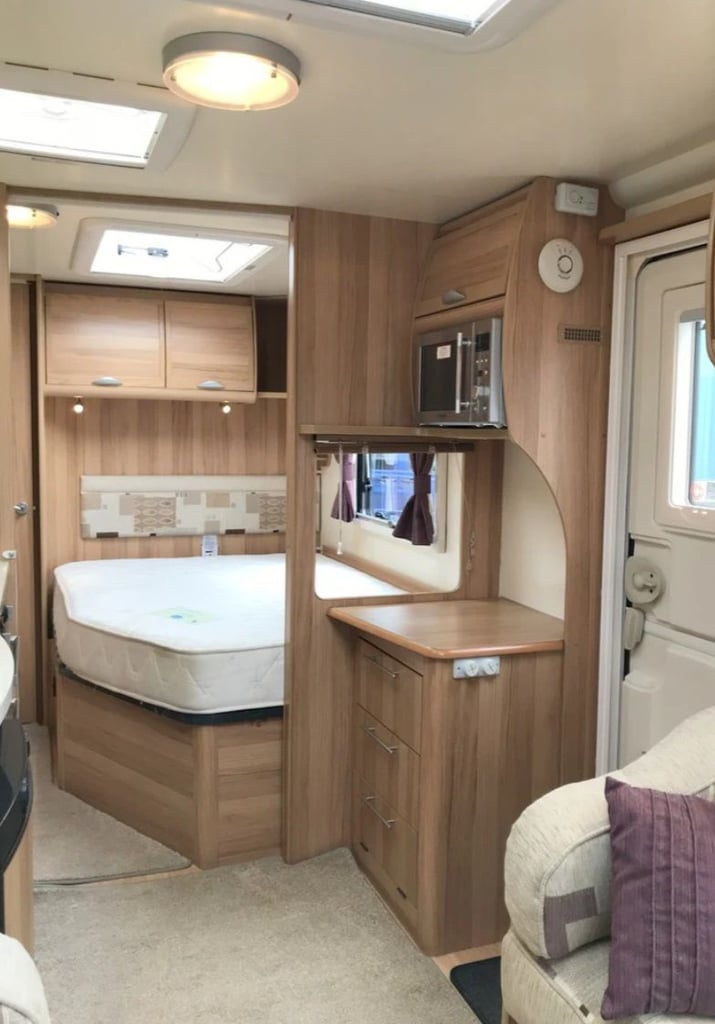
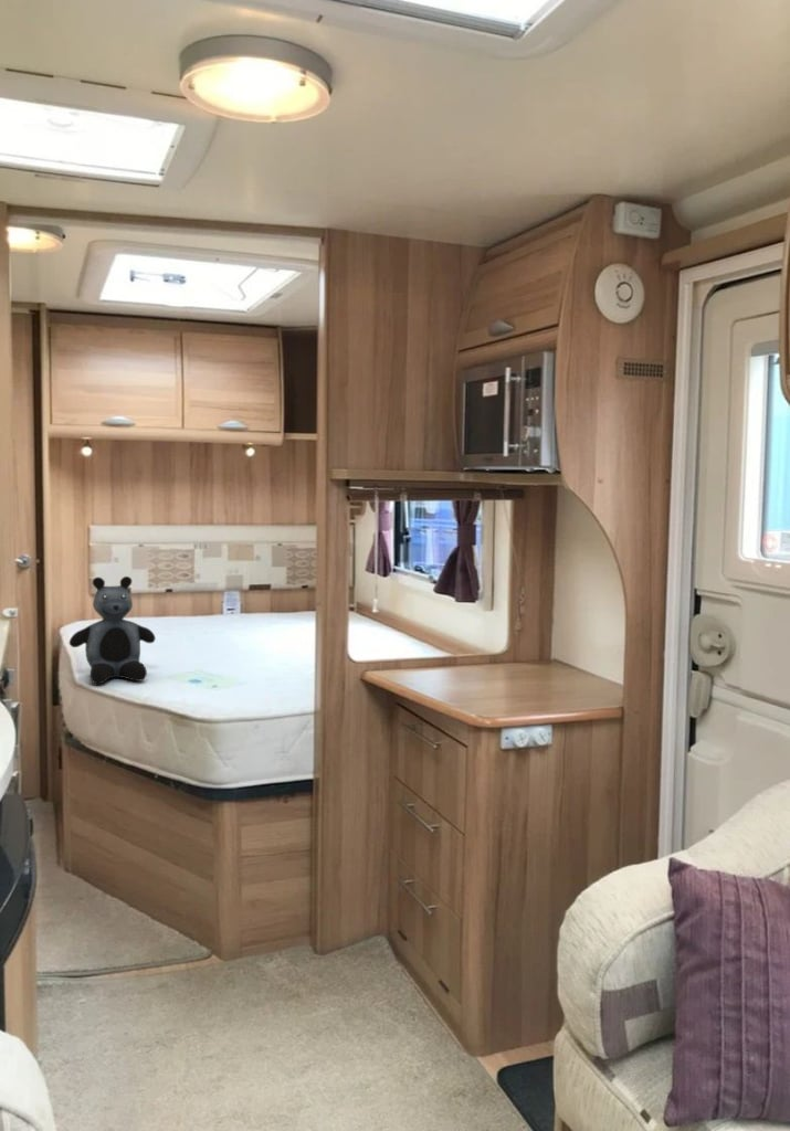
+ teddy bear [69,575,157,685]
